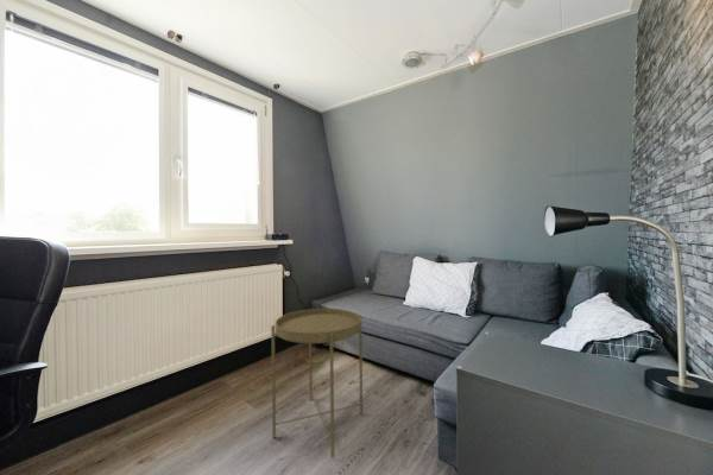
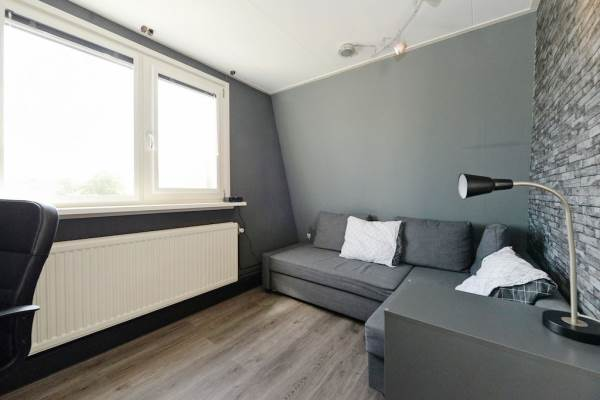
- side table [270,308,364,460]
